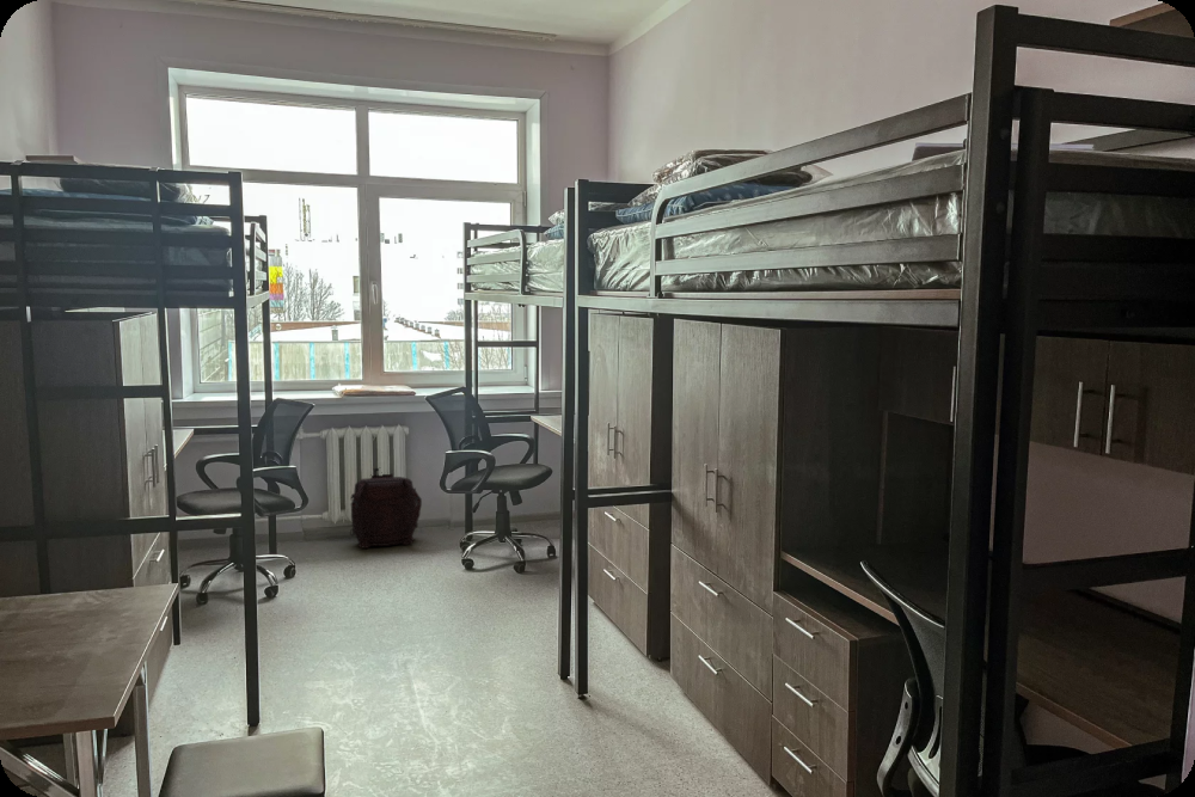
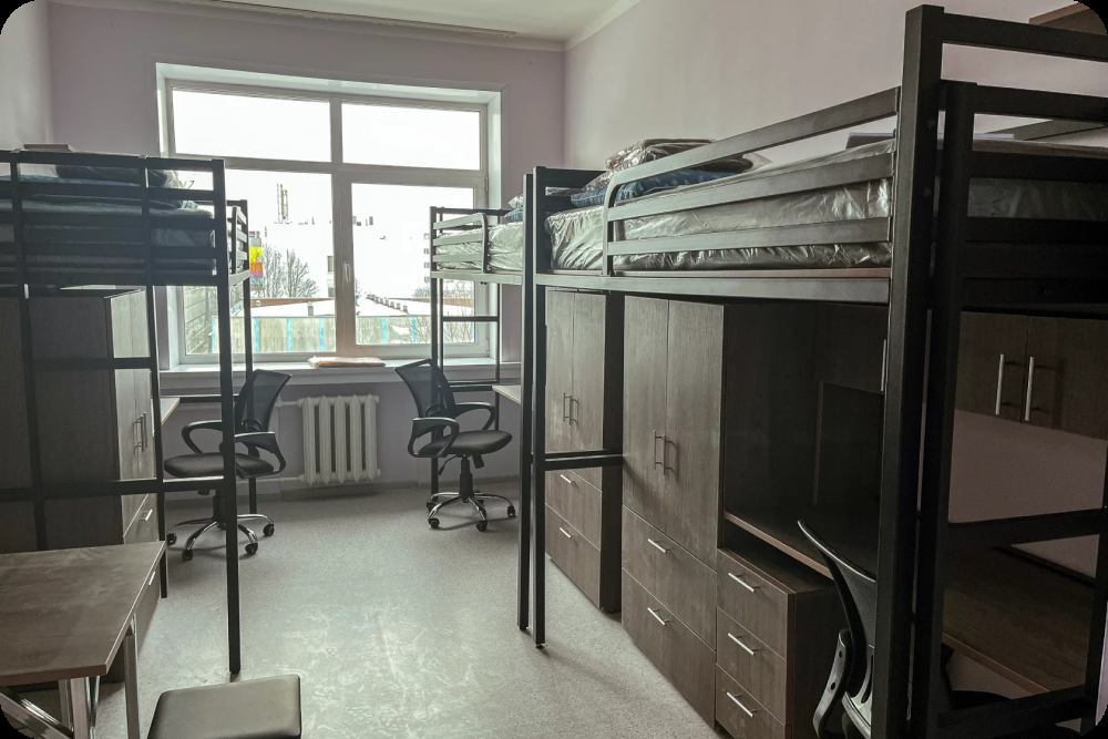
- backpack [349,467,423,550]
